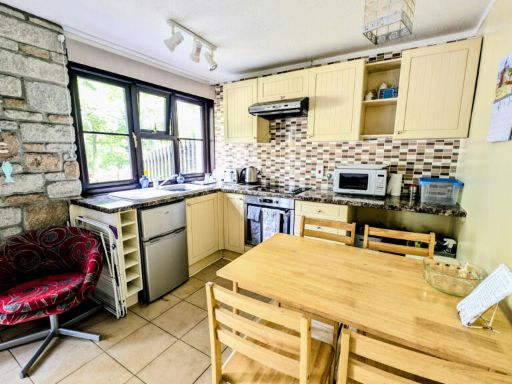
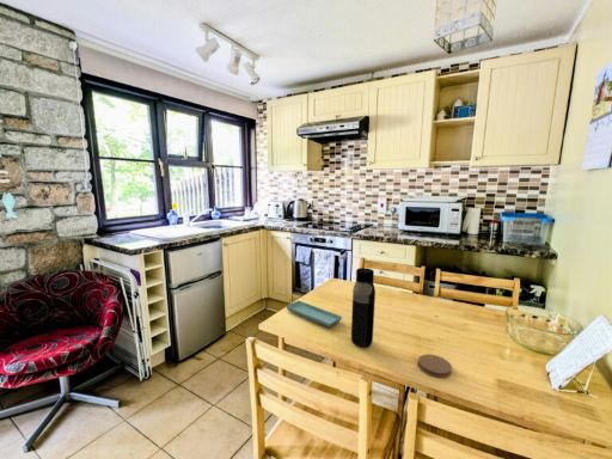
+ water bottle [350,267,377,349]
+ coaster [417,353,453,379]
+ saucer [284,300,343,329]
